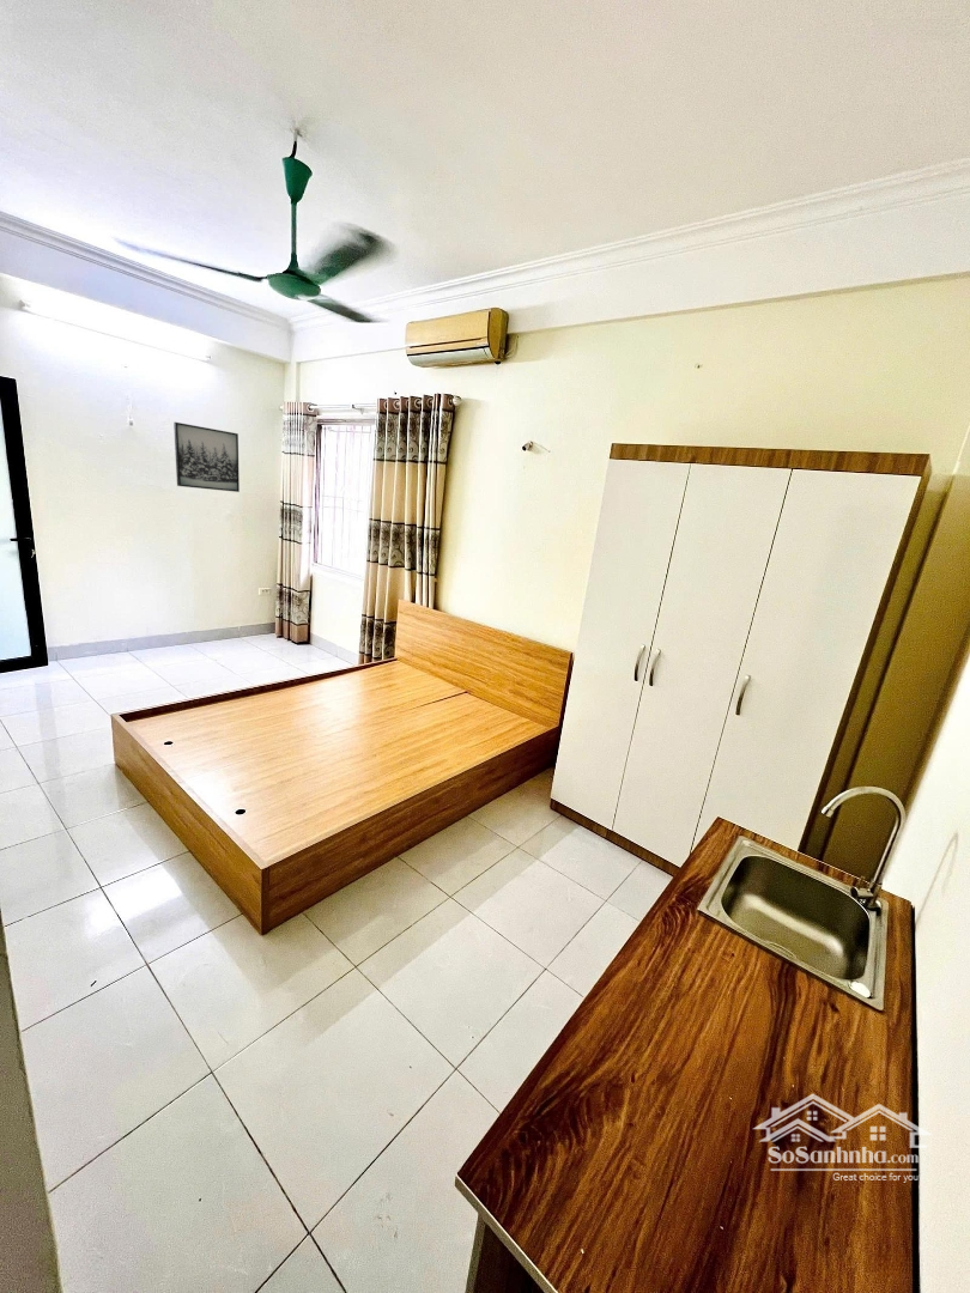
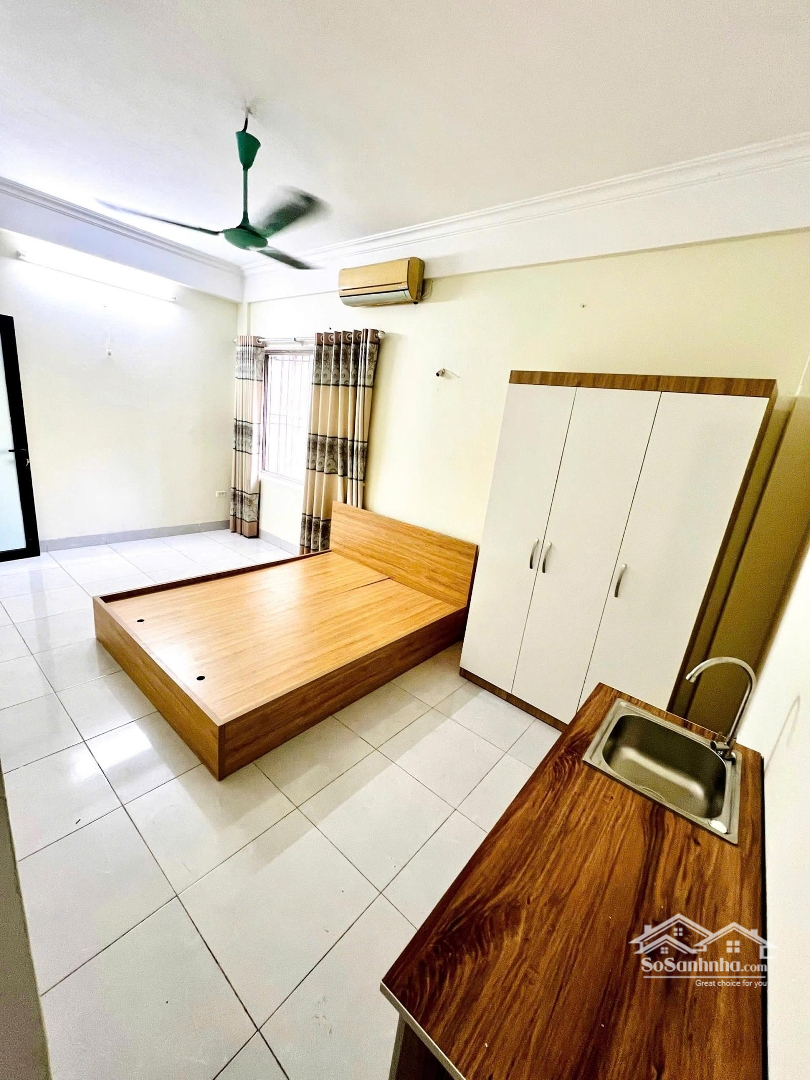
- wall art [172,421,241,493]
